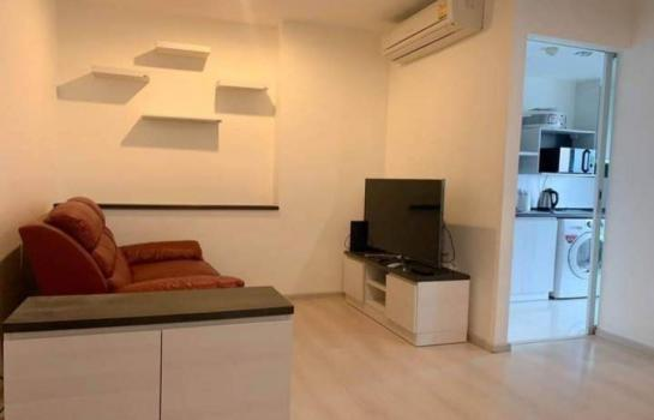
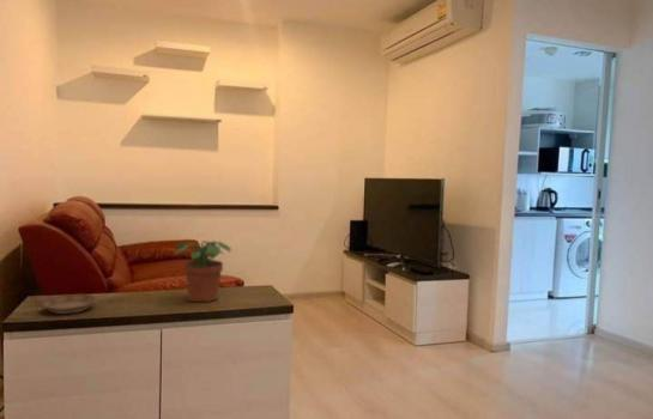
+ potted plant [174,239,232,303]
+ saucer [42,293,97,315]
